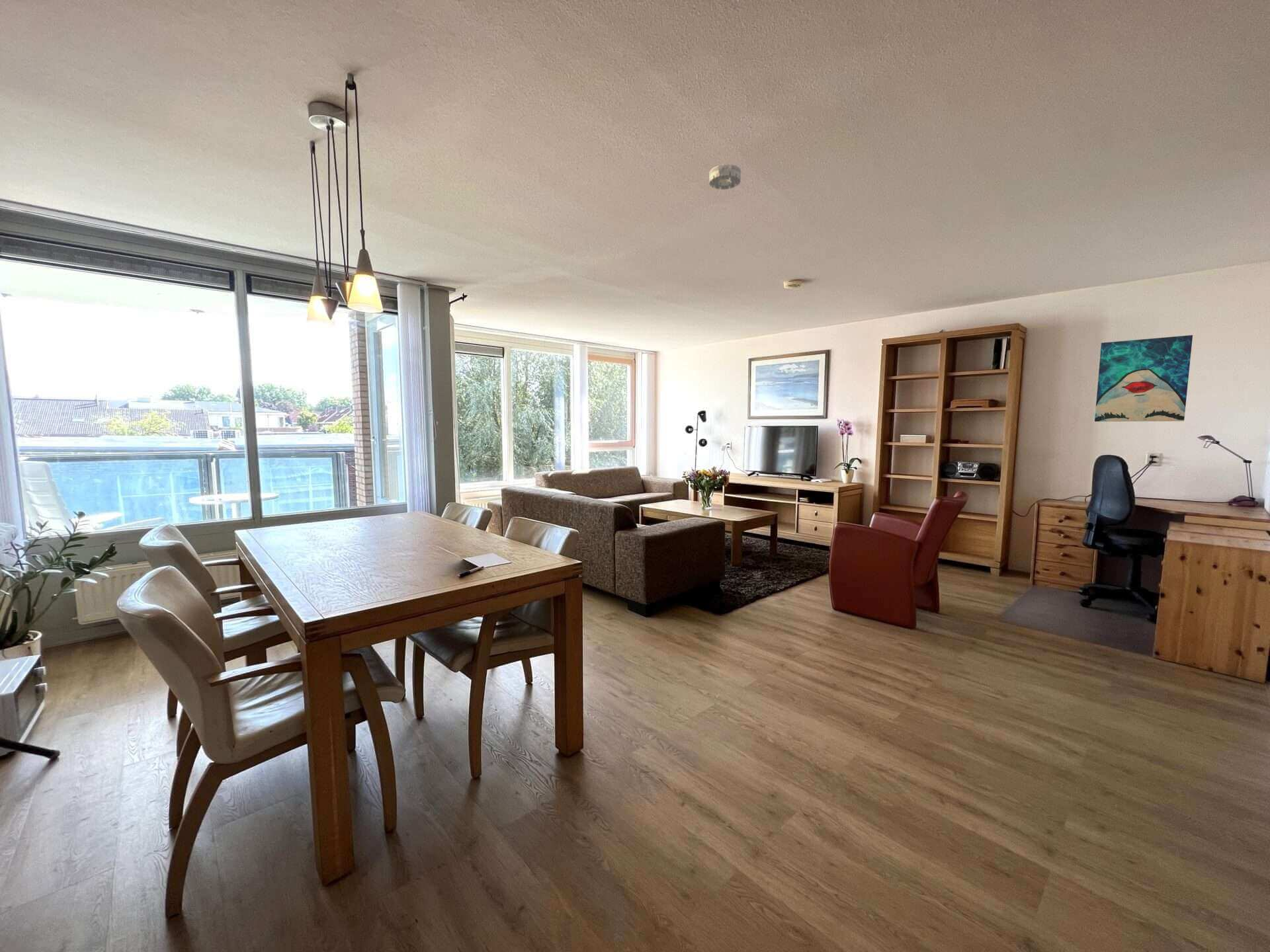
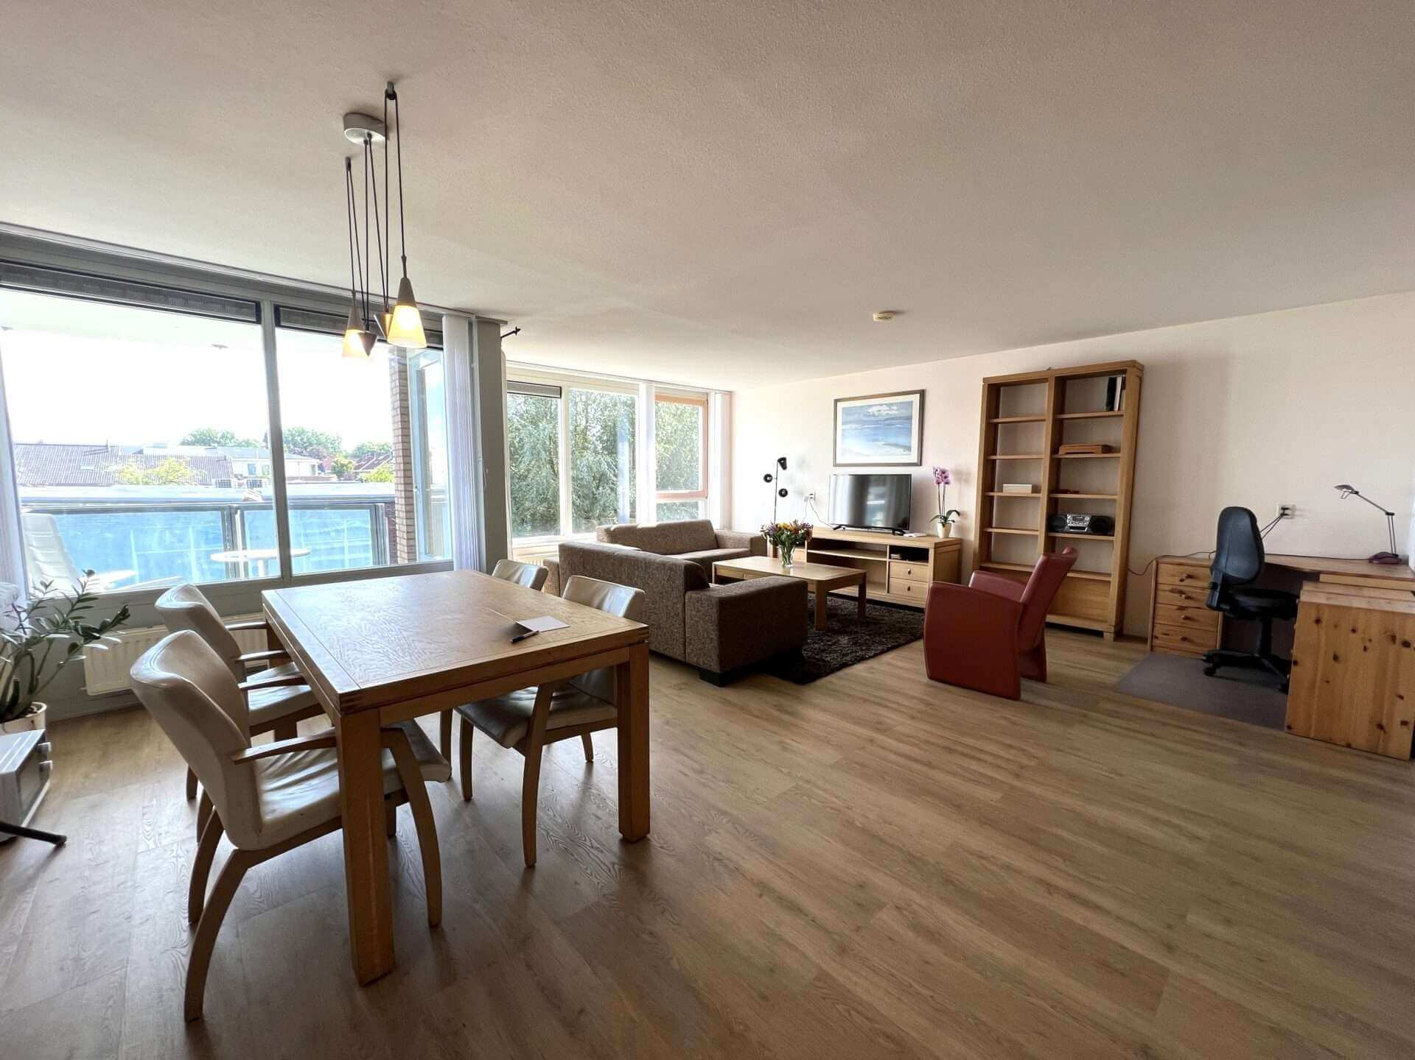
- wall art [1094,335,1193,422]
- smoke detector [708,163,741,190]
